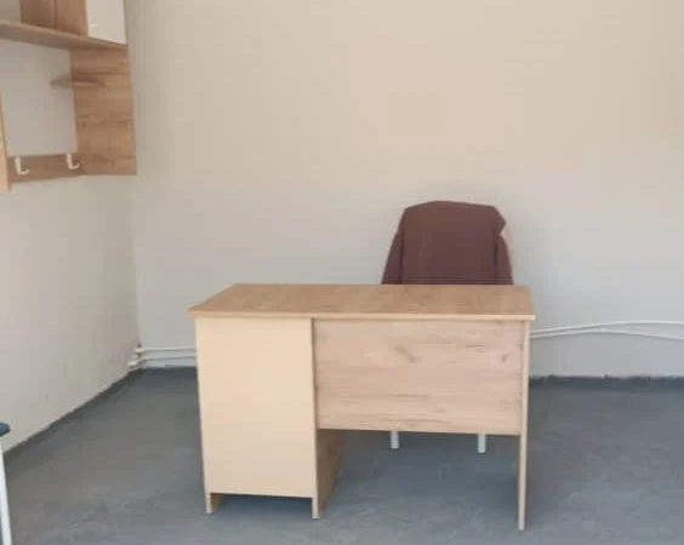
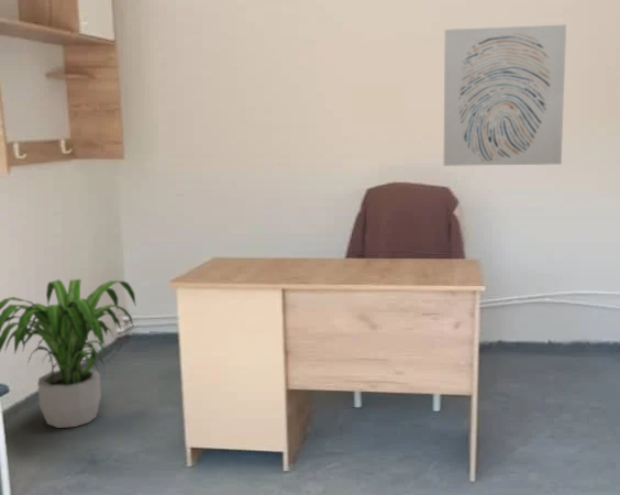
+ wall art [443,23,567,167]
+ potted plant [0,278,137,429]
